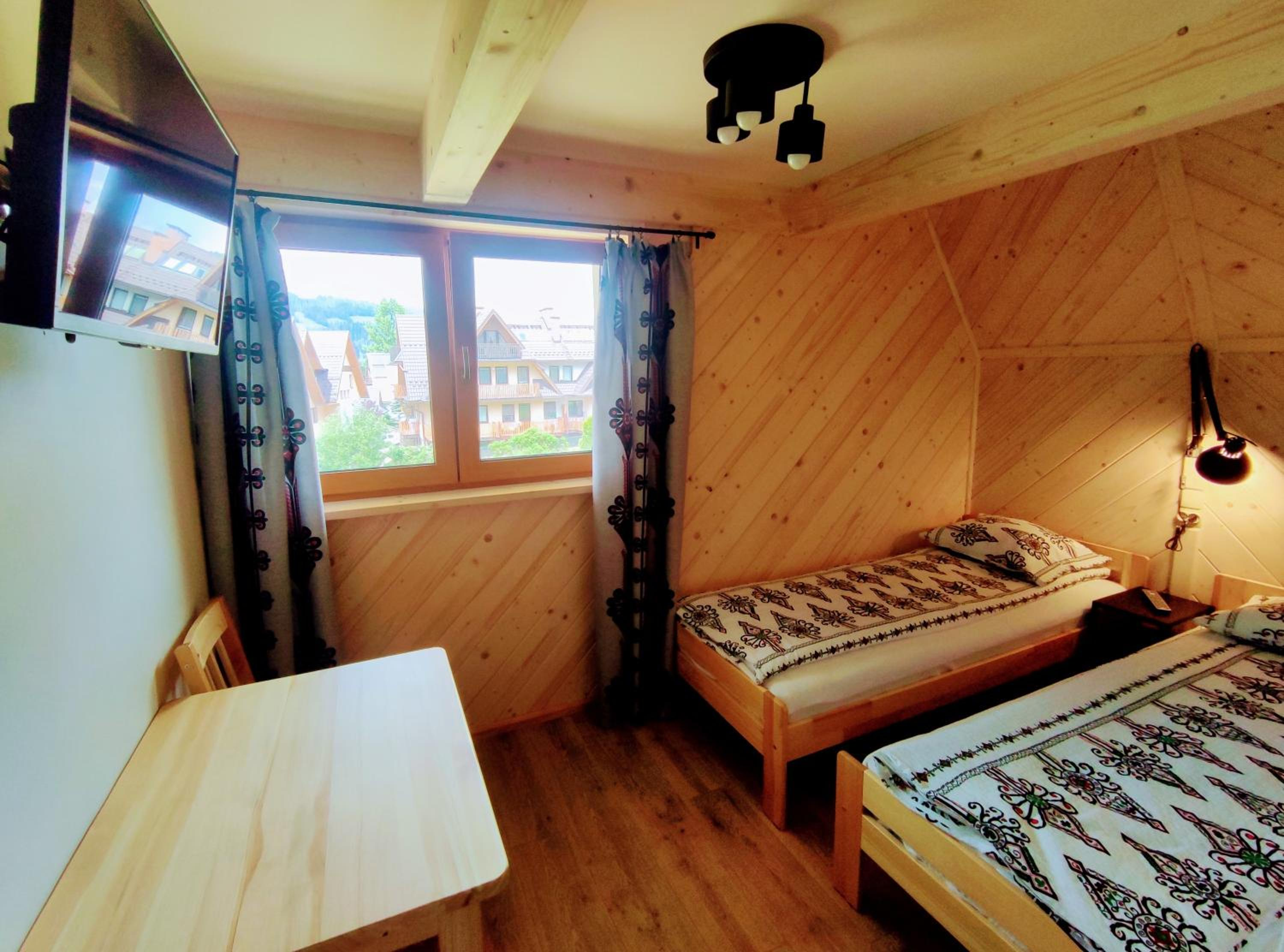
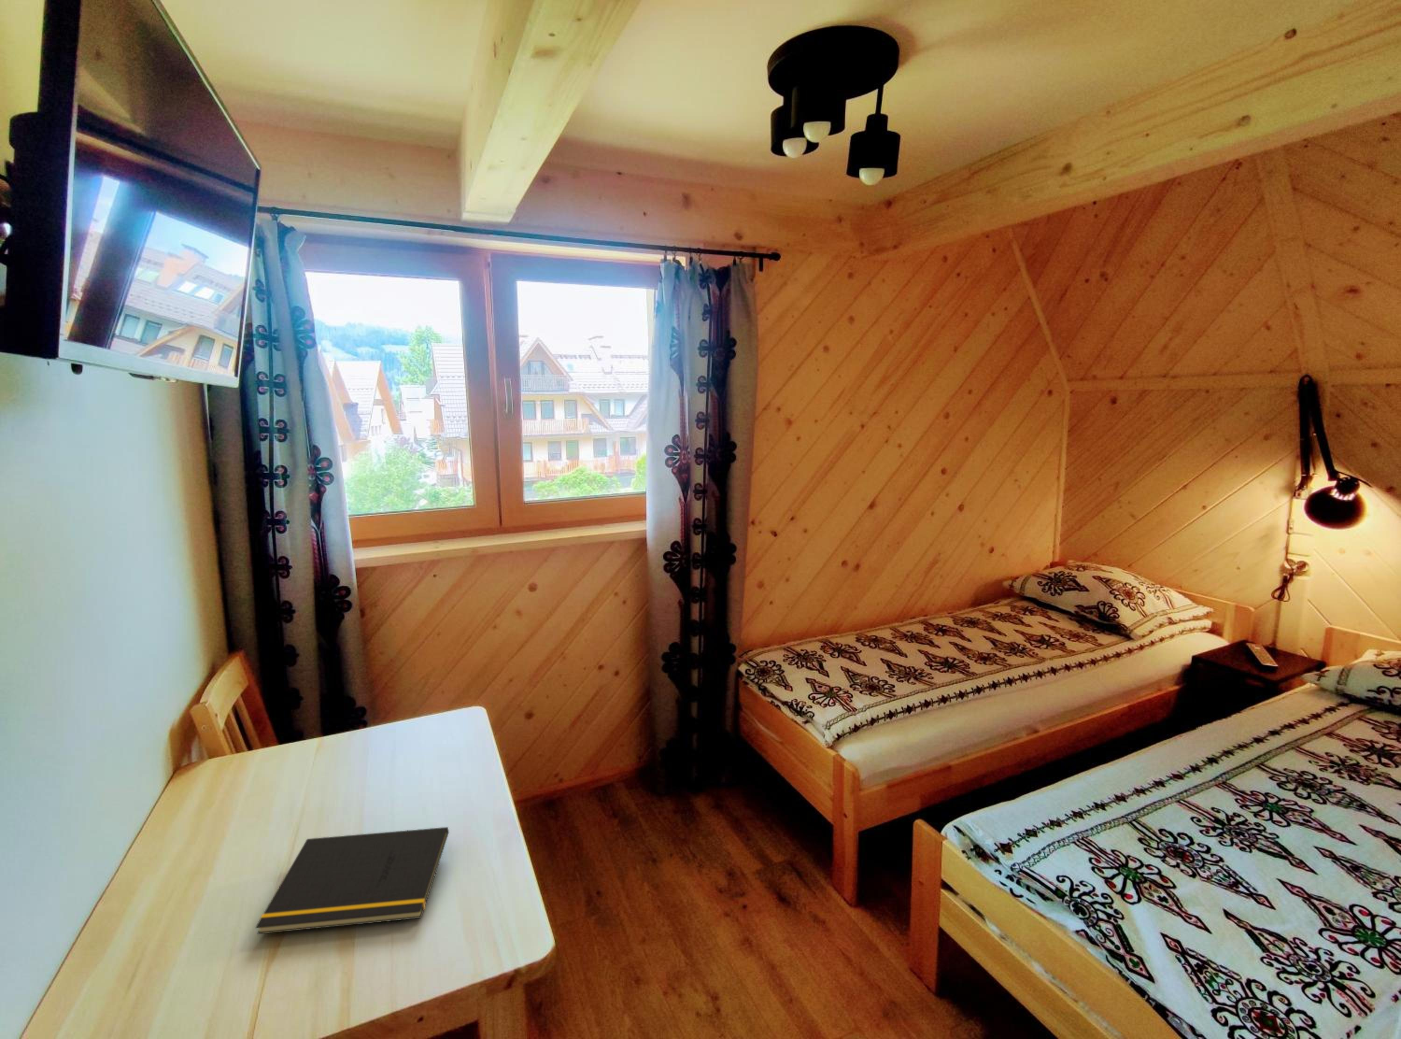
+ notepad [255,826,450,935]
